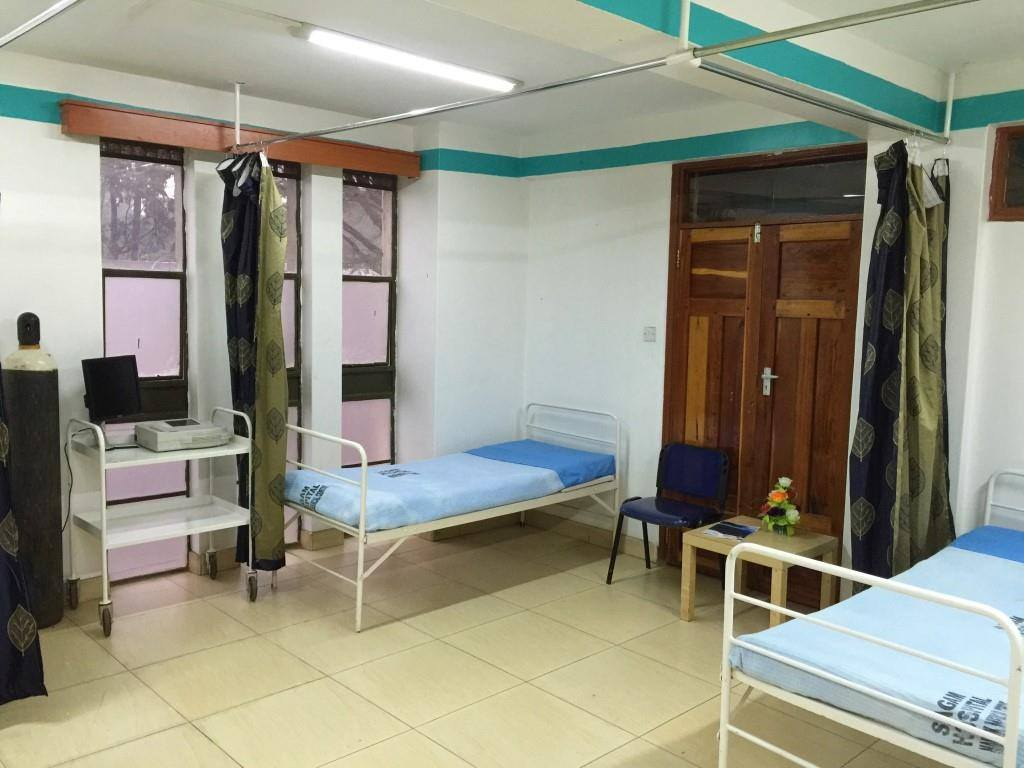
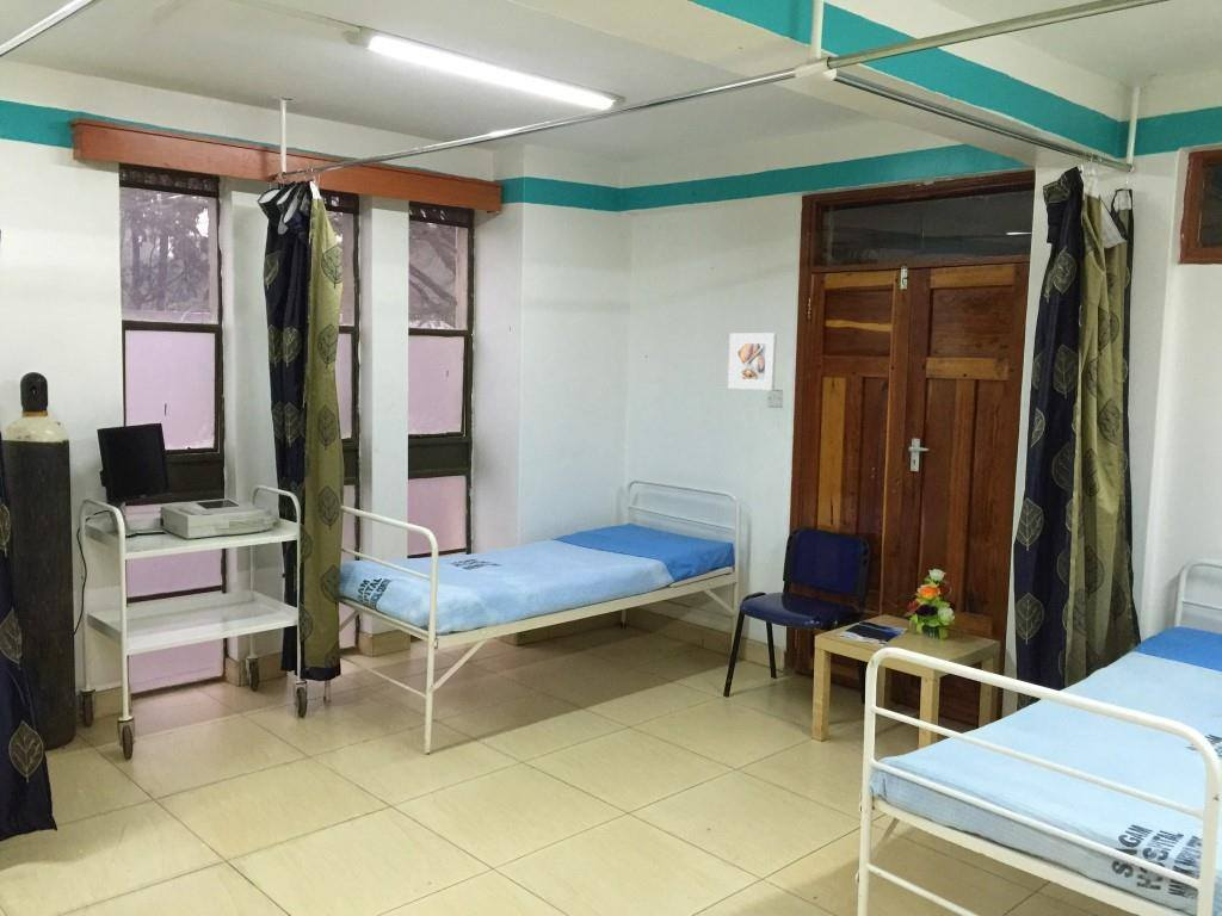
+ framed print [727,332,778,391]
